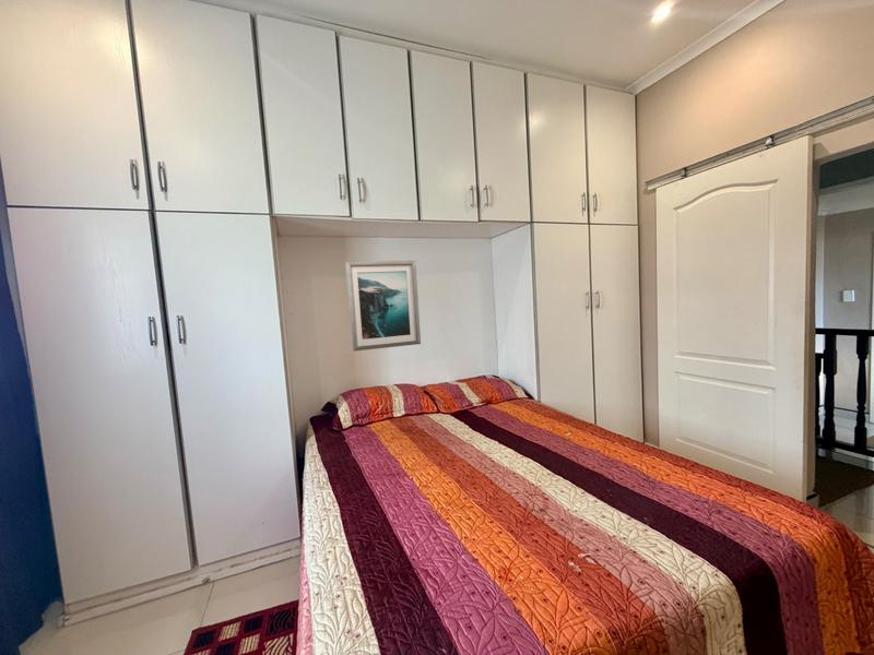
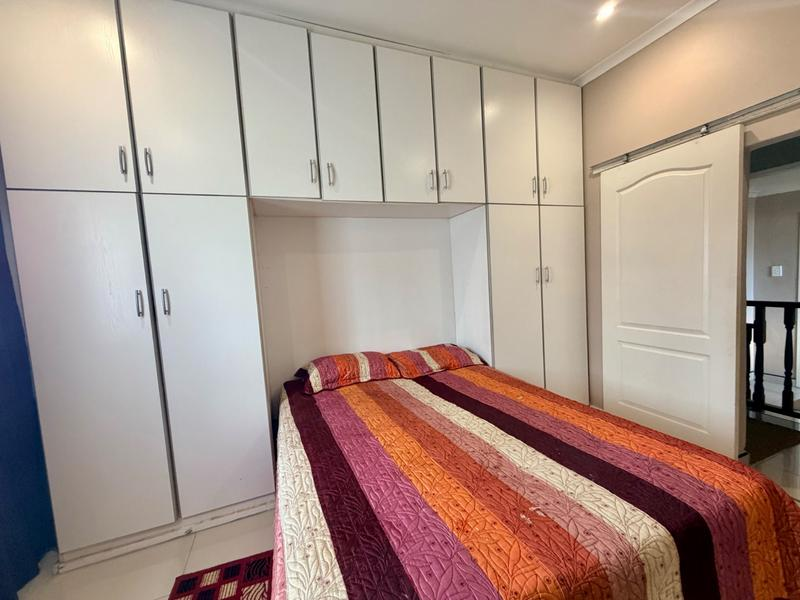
- wall art [344,260,422,352]
